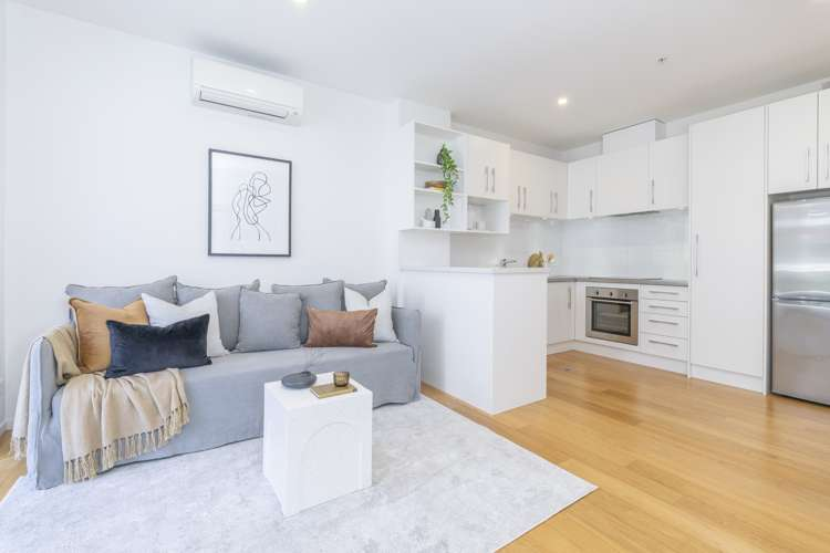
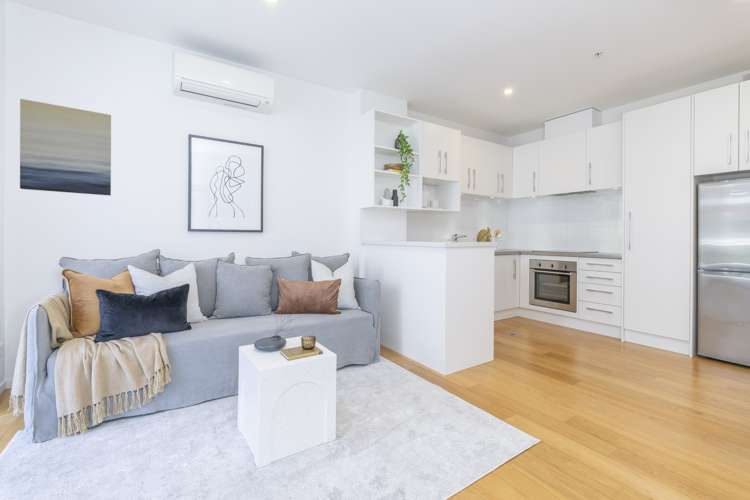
+ wall art [19,98,112,197]
